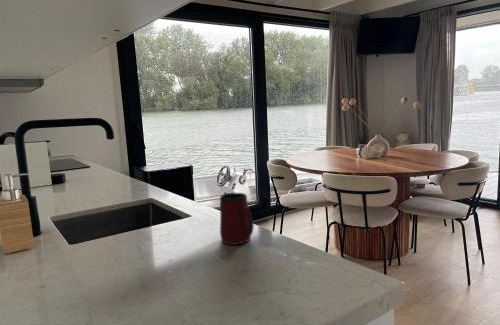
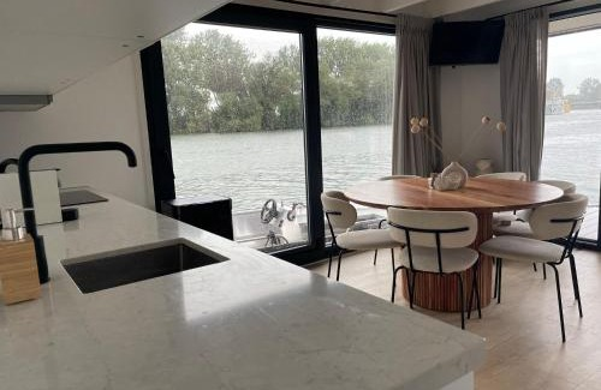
- mug [219,192,255,246]
